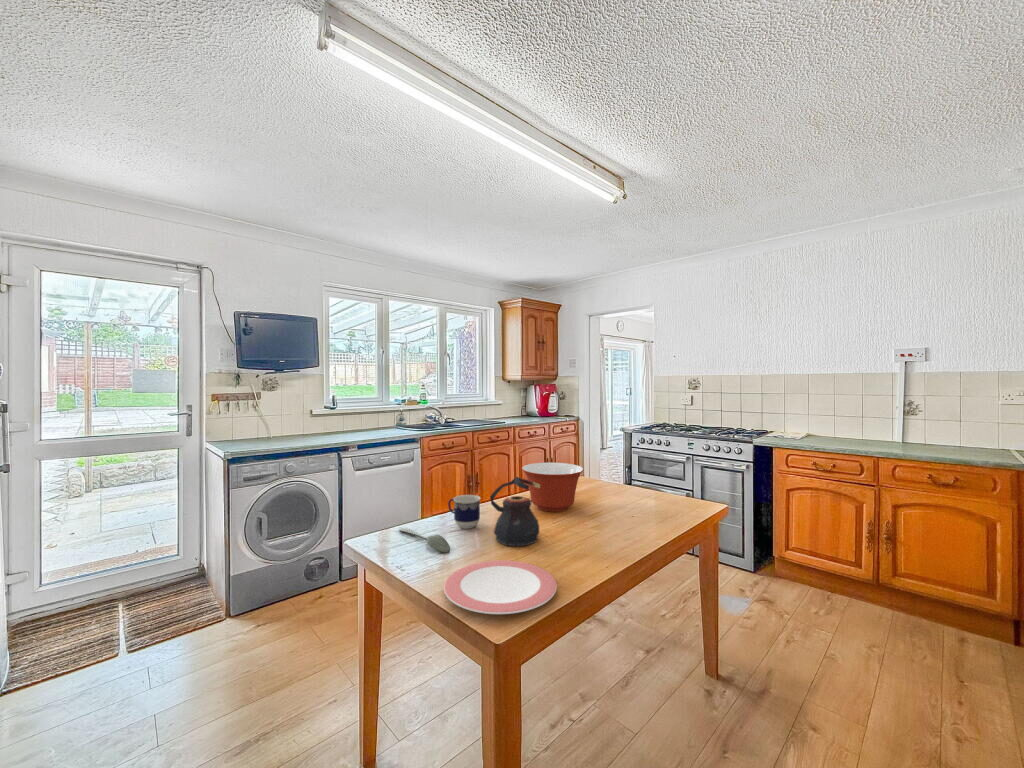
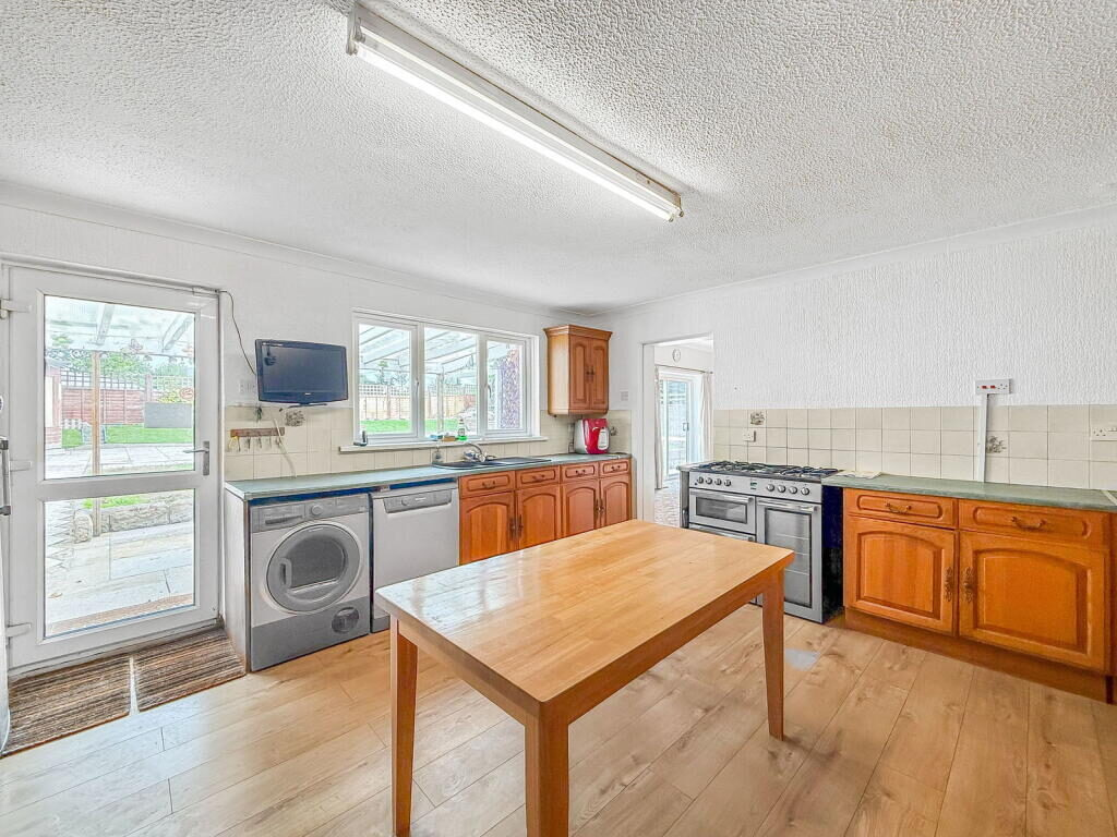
- plate [443,559,558,615]
- cup [447,494,481,530]
- teapot [489,476,540,547]
- spoon [398,527,451,554]
- mixing bowl [521,462,585,513]
